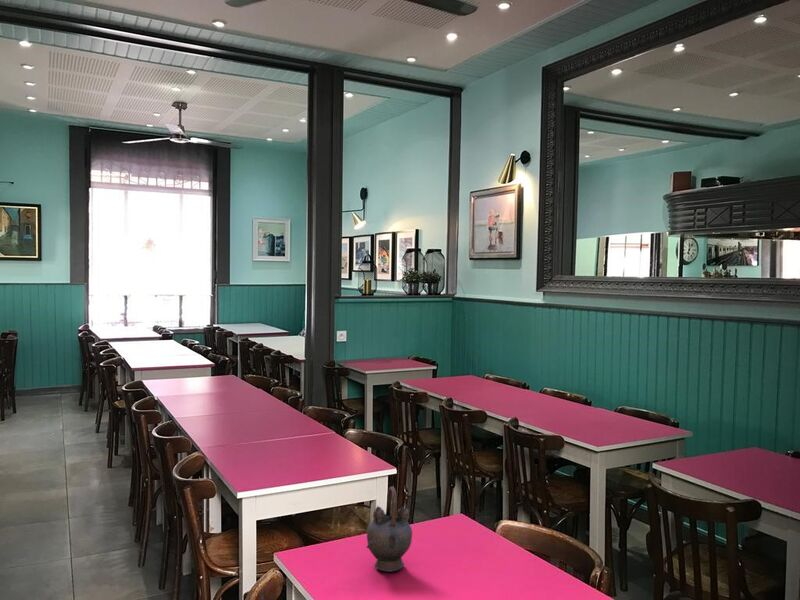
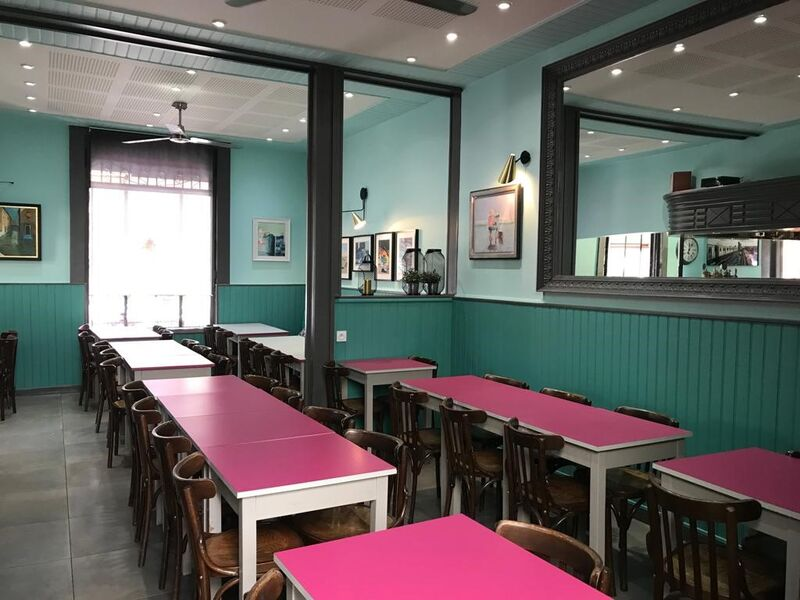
- teapot [366,486,413,573]
